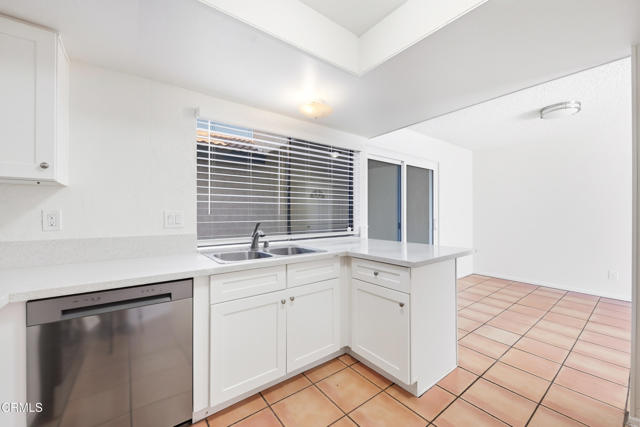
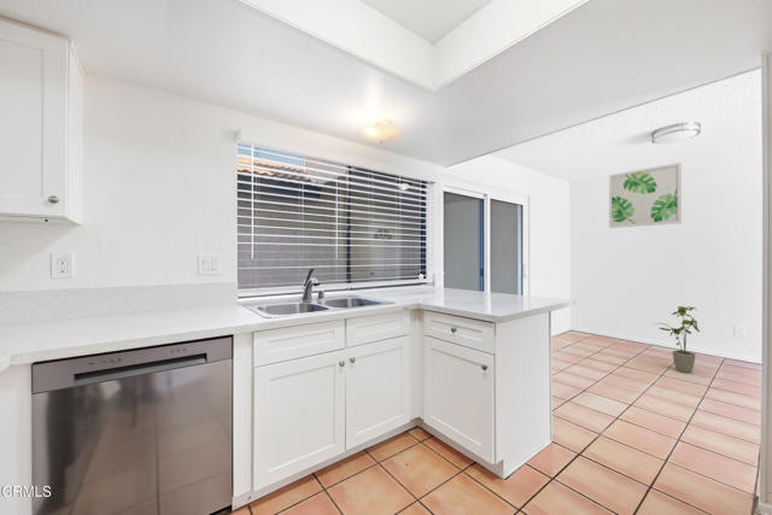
+ house plant [653,305,701,374]
+ wall art [608,162,683,229]
